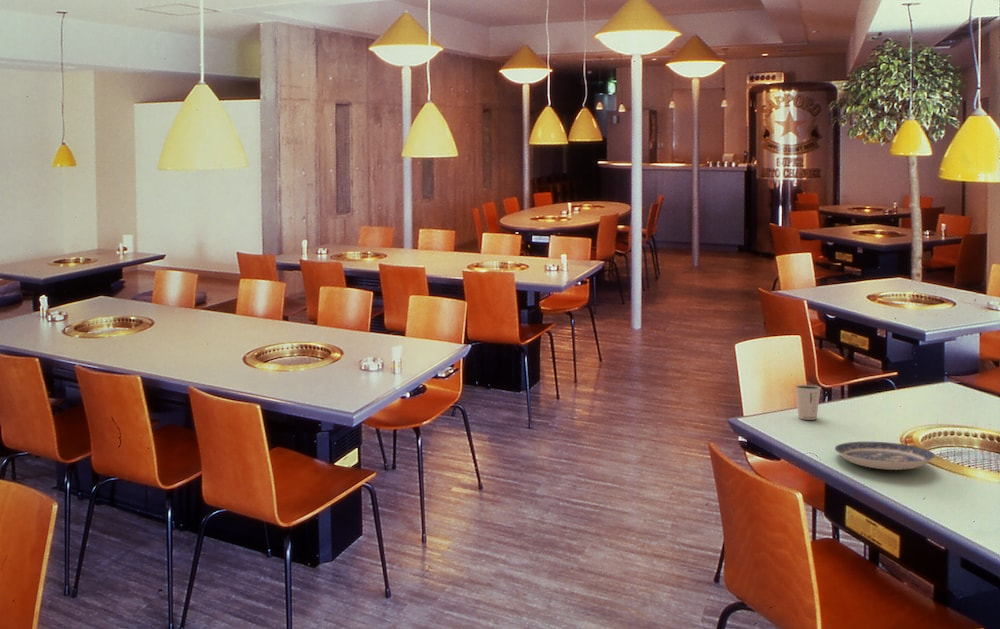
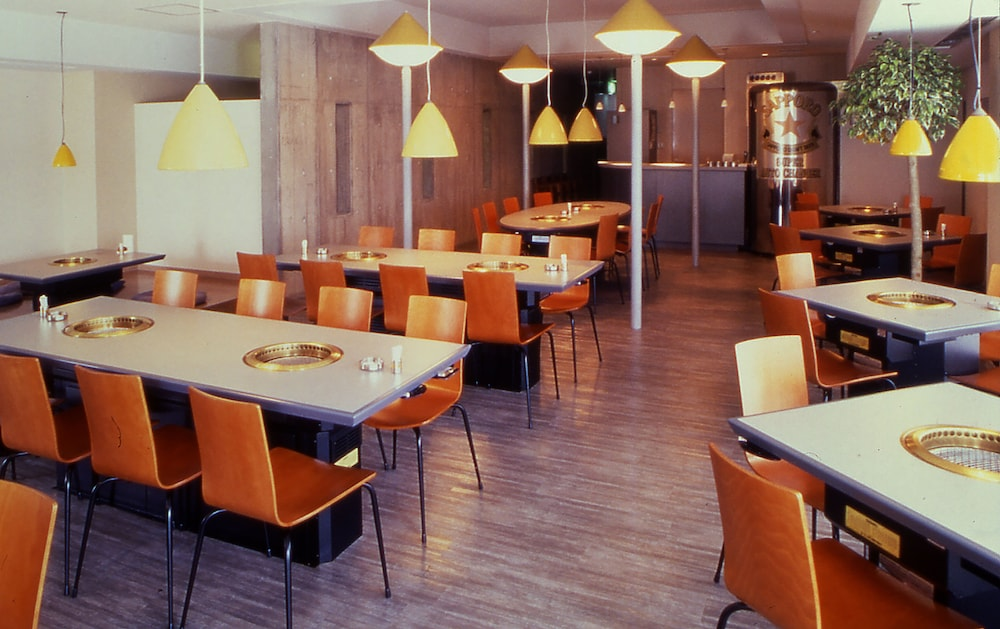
- plate [834,441,936,471]
- dixie cup [794,384,822,421]
